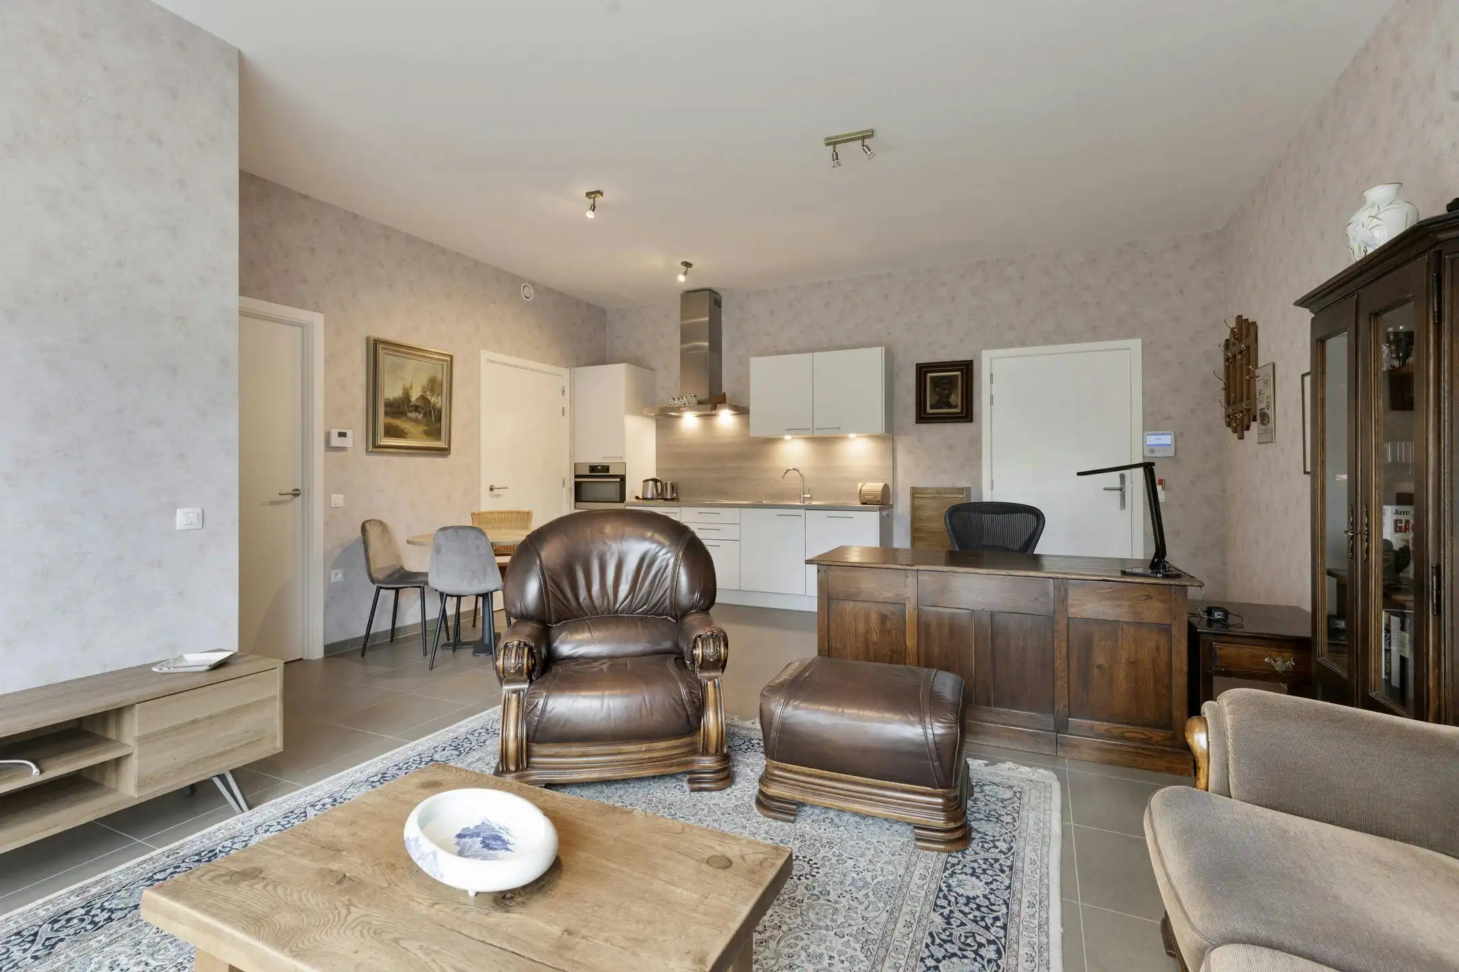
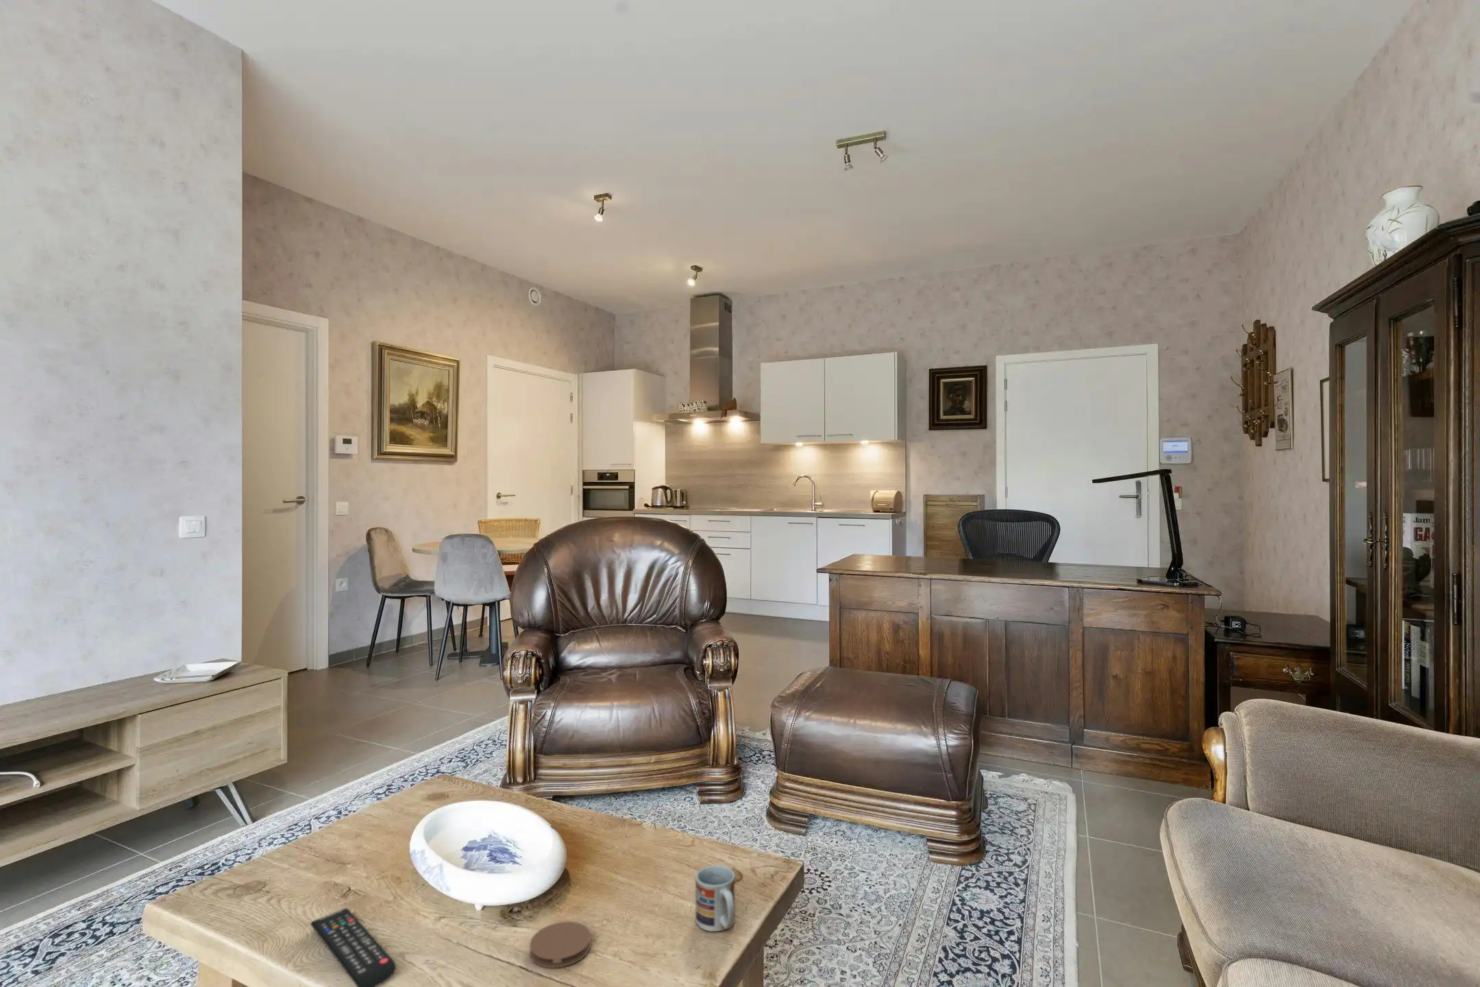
+ coaster [529,921,592,968]
+ remote control [309,908,396,987]
+ cup [695,865,736,932]
